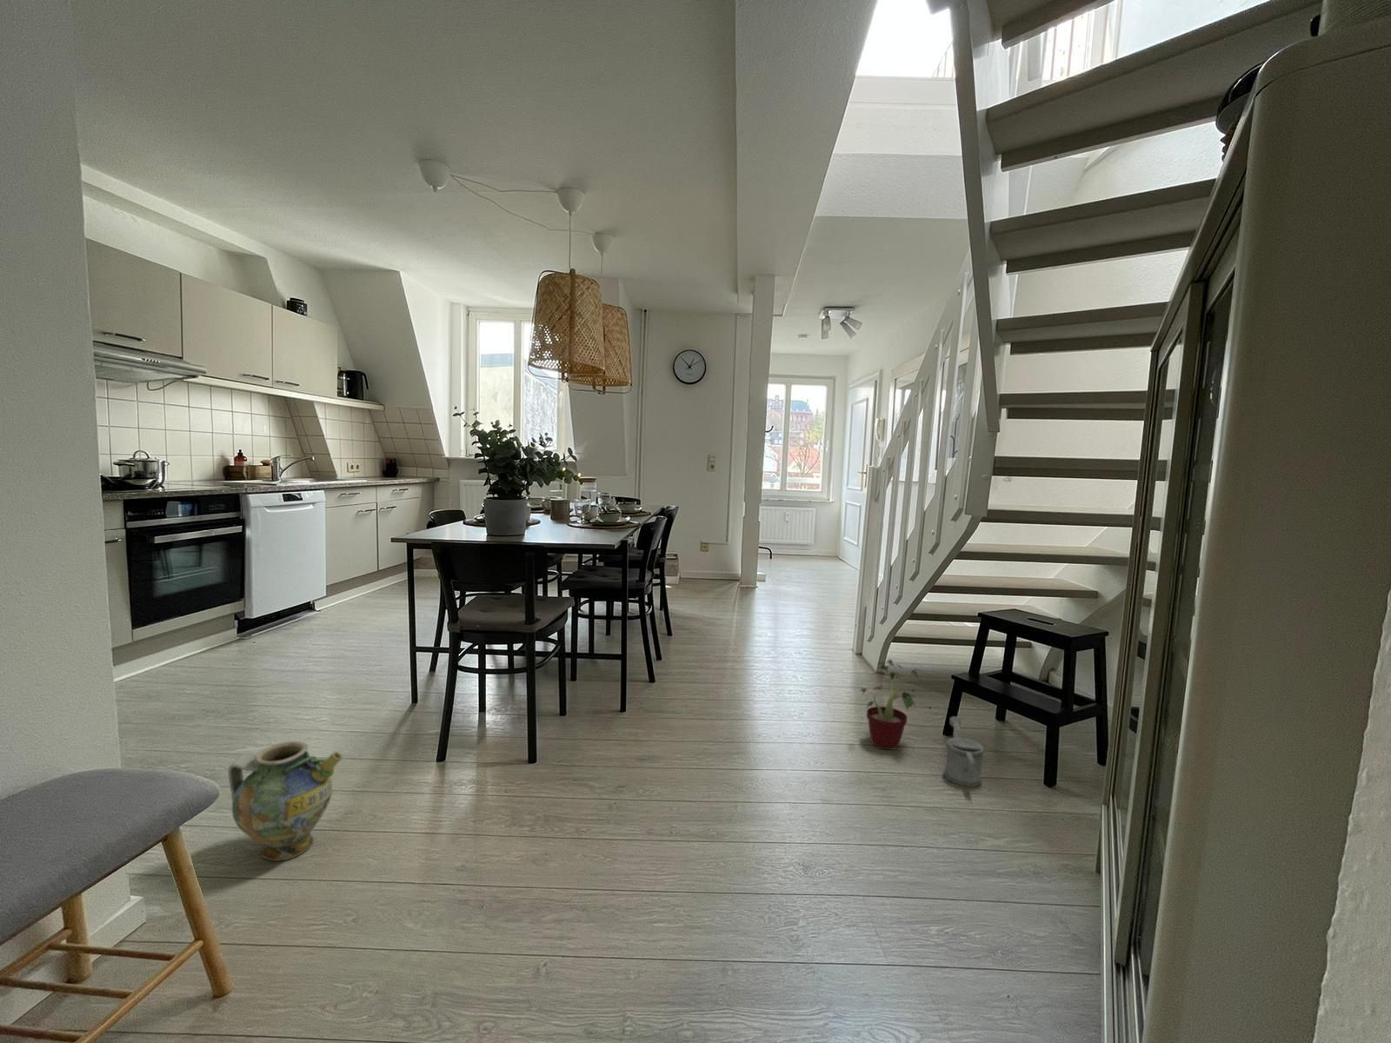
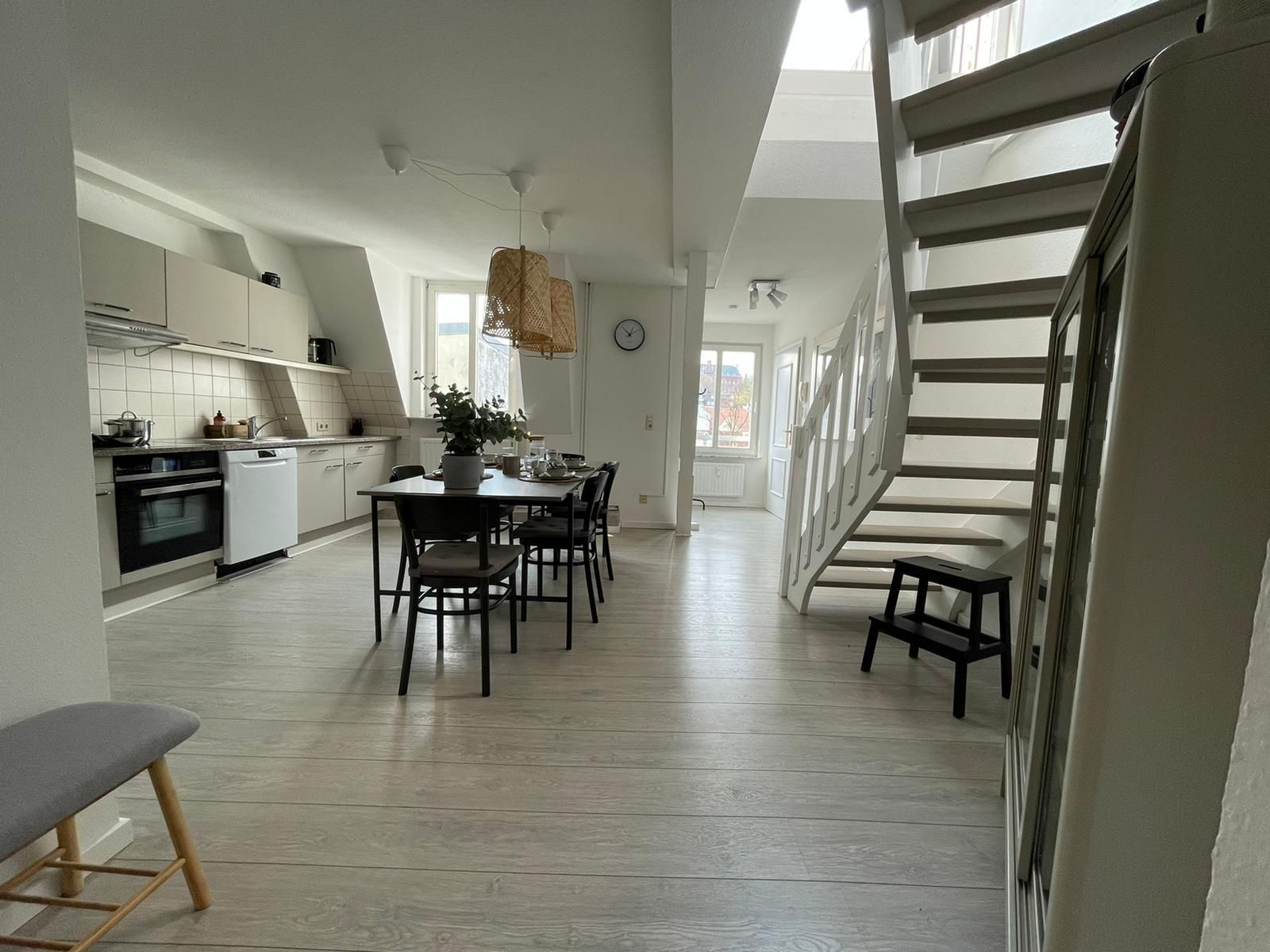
- watering can [942,715,985,788]
- ceramic jug [227,741,344,862]
- potted plant [859,658,926,750]
